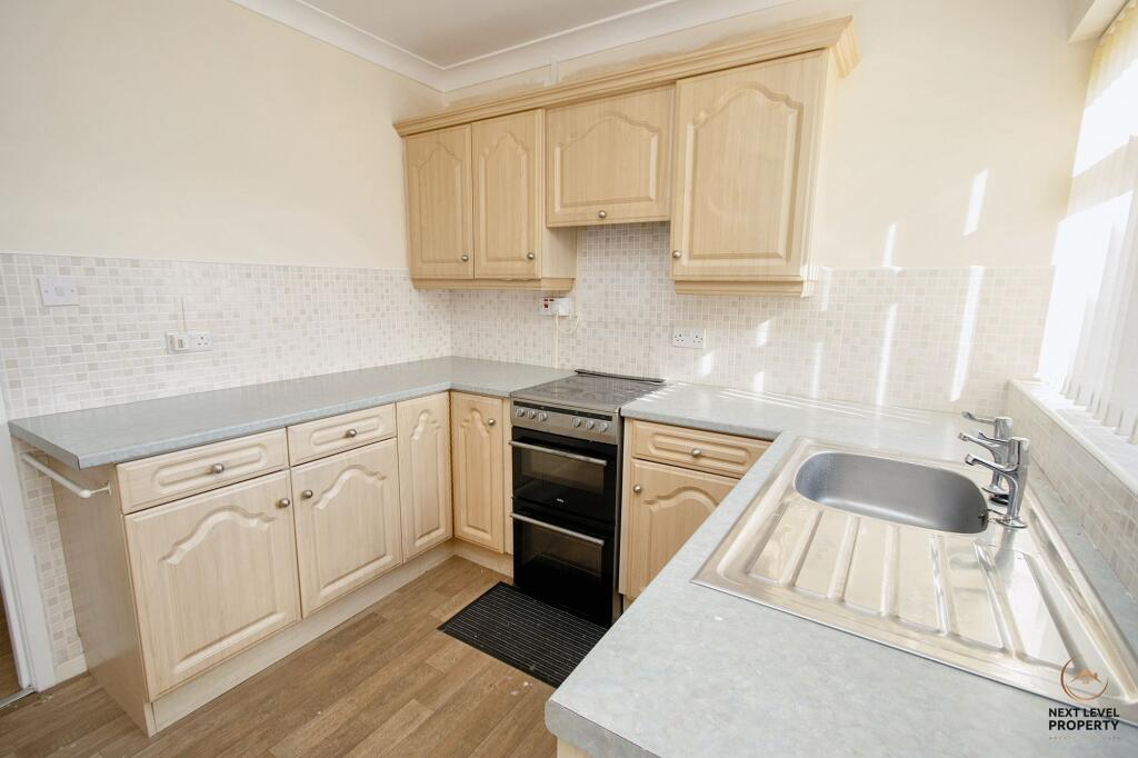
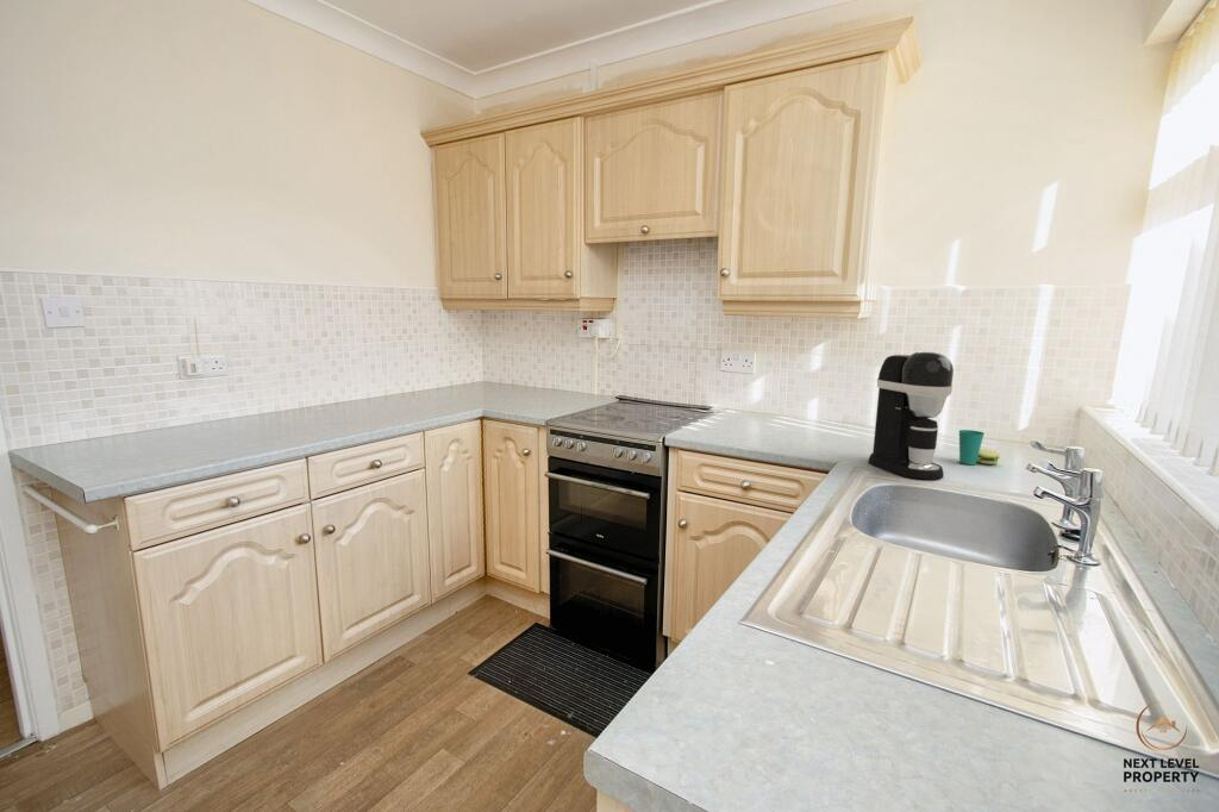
+ coffee maker [867,350,955,481]
+ cup [958,429,1001,466]
